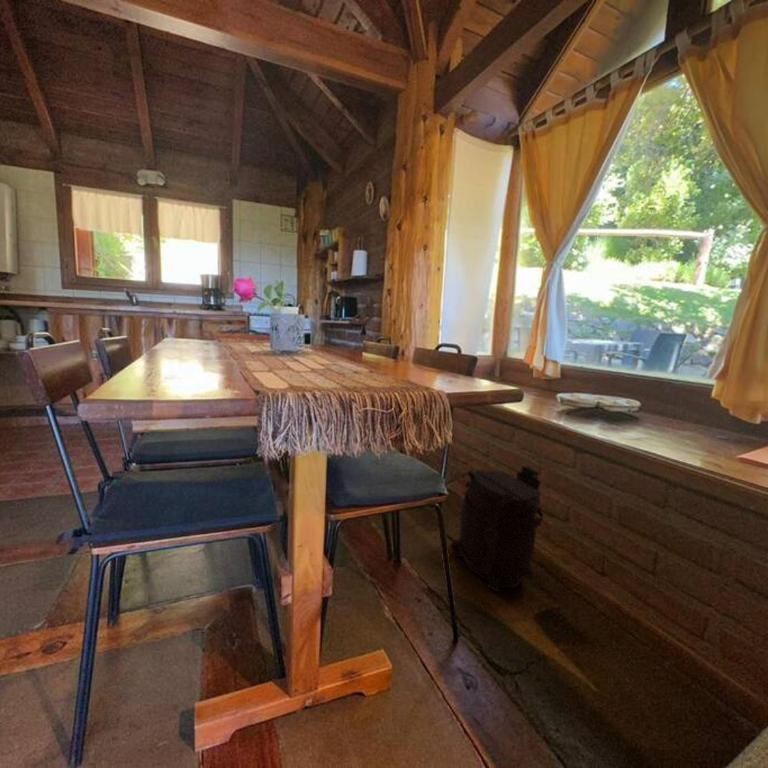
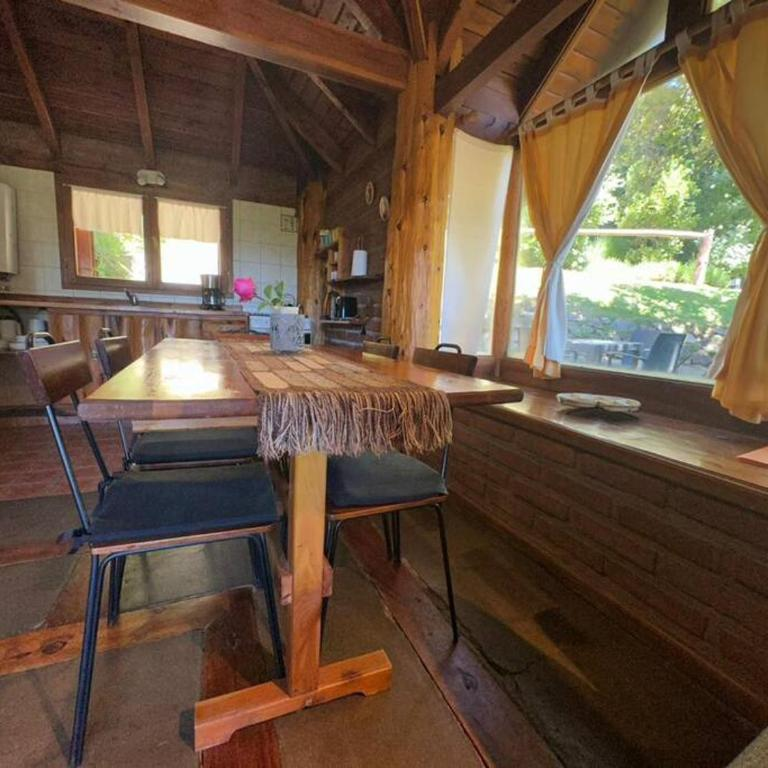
- backpack [445,464,544,593]
